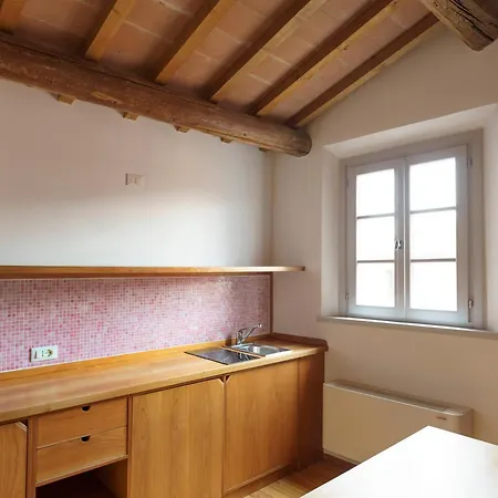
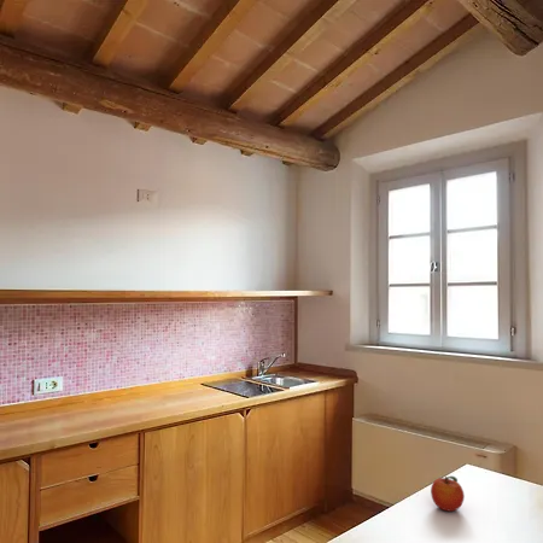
+ fruit [430,475,466,513]
